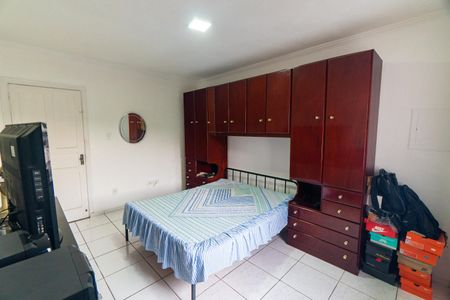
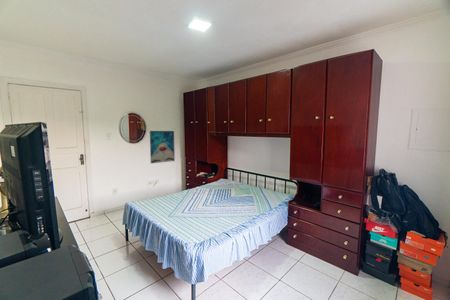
+ wall art [149,130,176,164]
